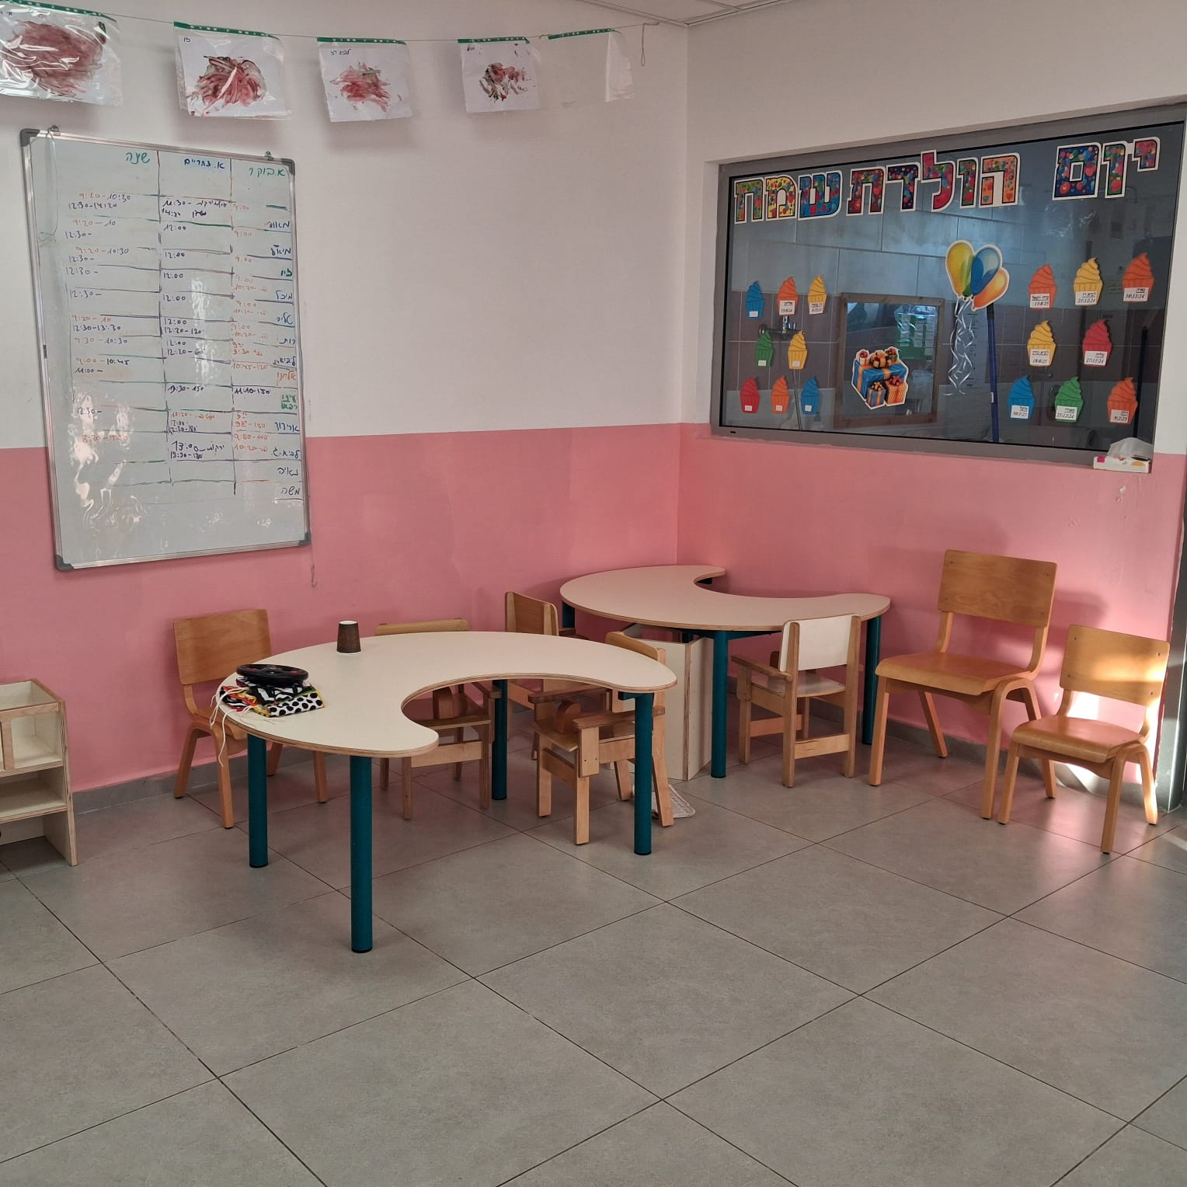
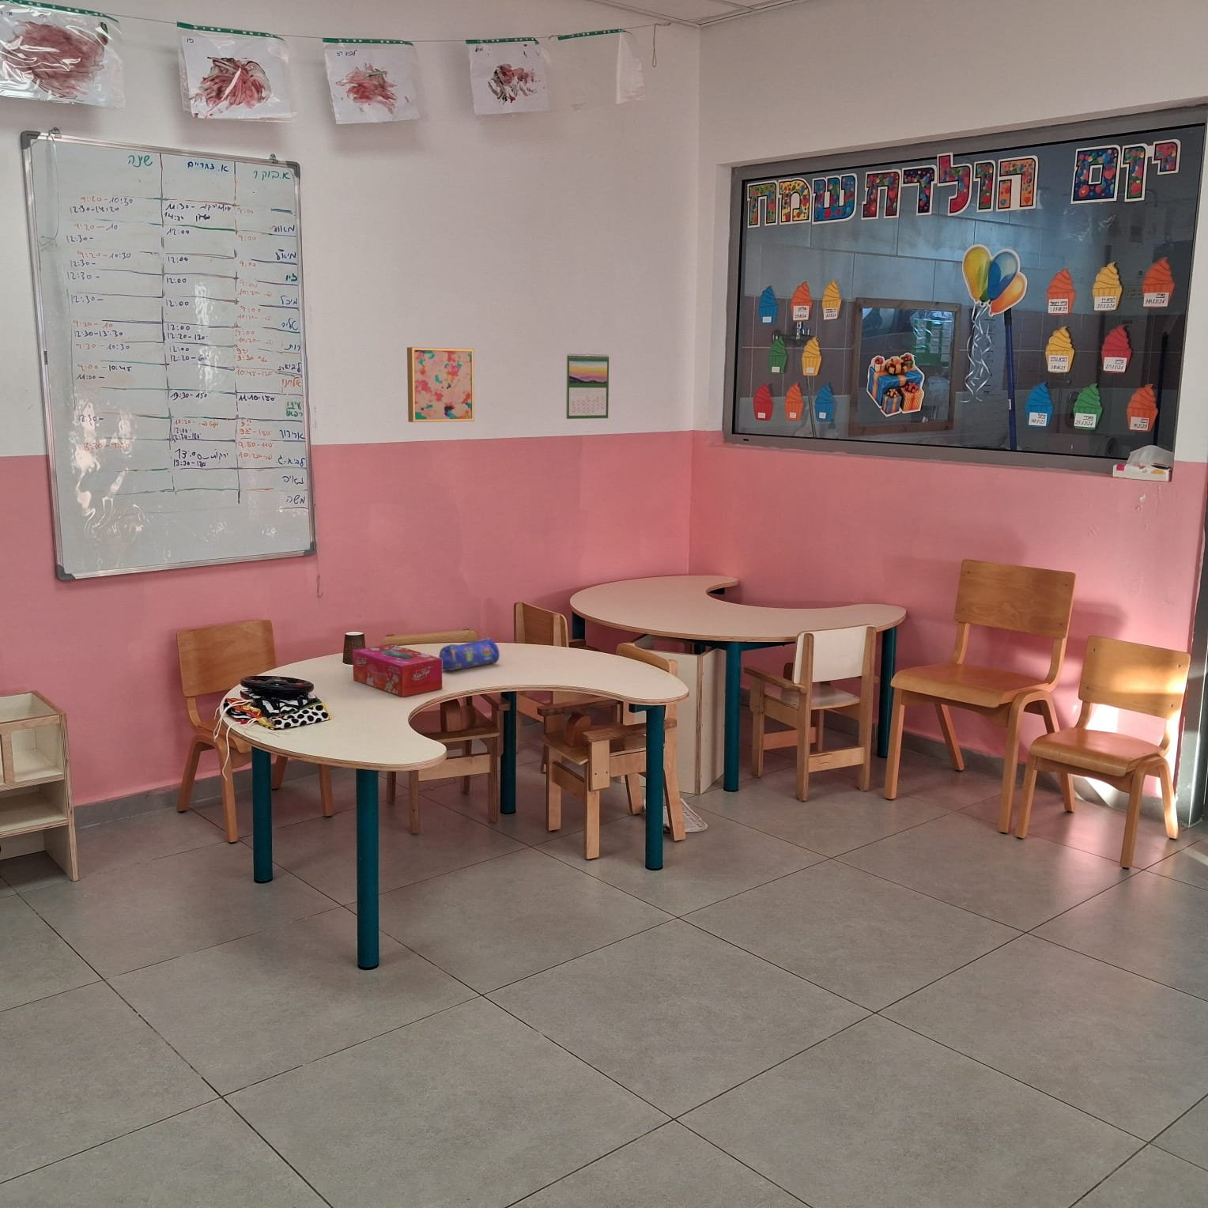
+ tissue box [352,644,442,697]
+ calendar [565,353,610,419]
+ pencil case [438,636,500,671]
+ wall art [406,346,476,423]
